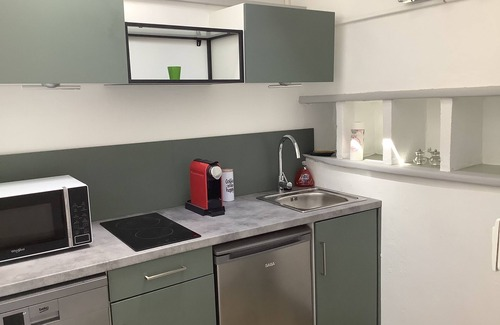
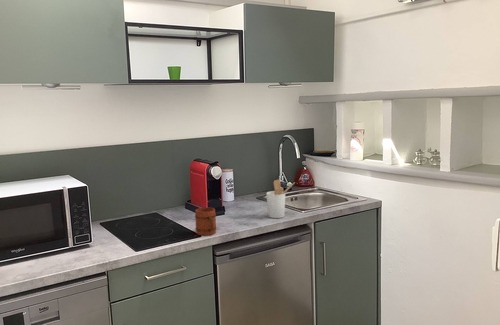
+ mug [194,207,217,236]
+ utensil holder [265,179,296,219]
